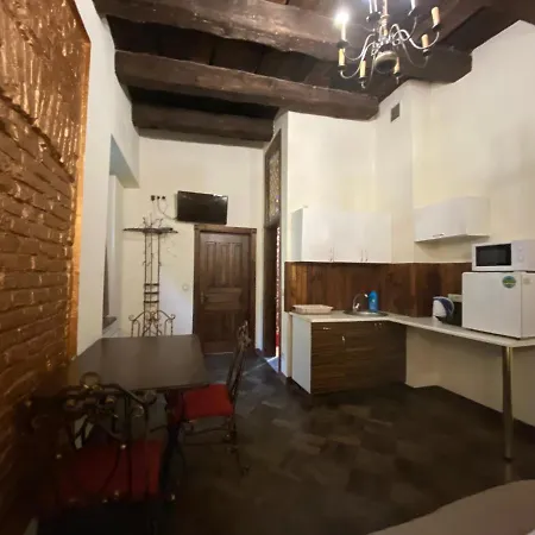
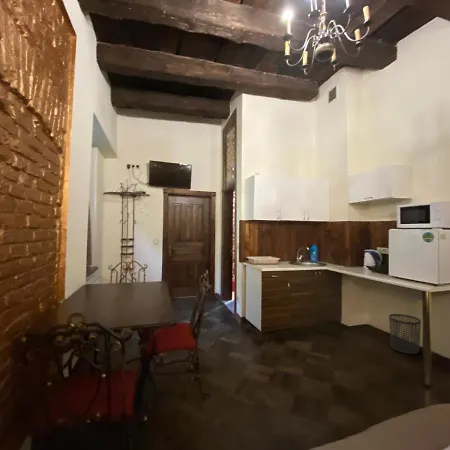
+ waste bin [388,313,422,355]
